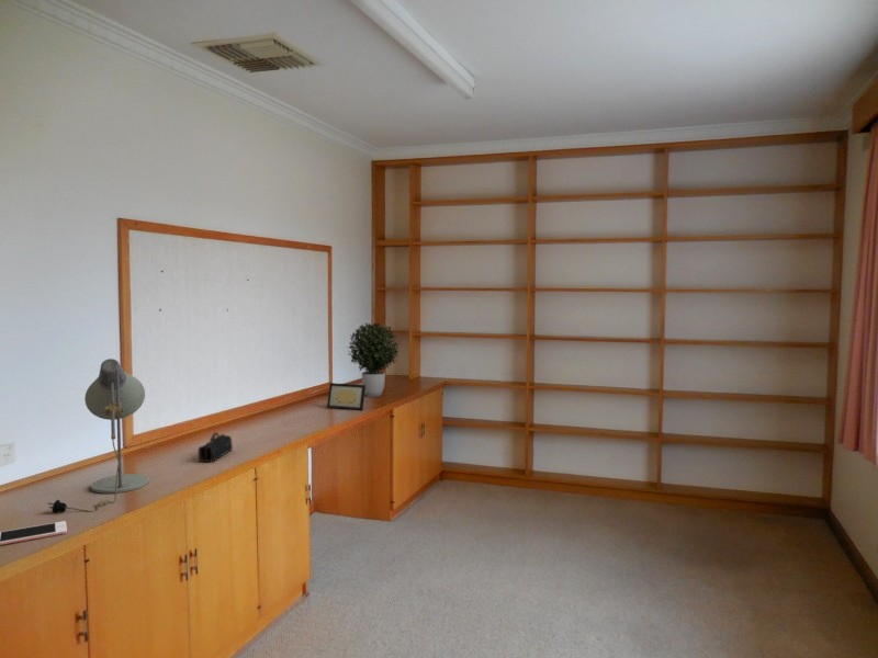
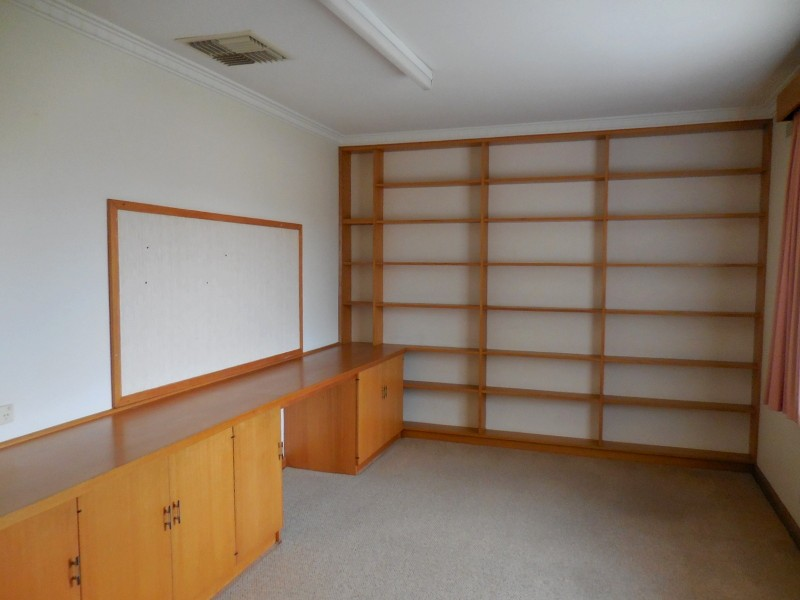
- pencil case [198,431,234,463]
- picture frame [326,382,365,411]
- potted plant [347,321,401,398]
- cell phone [0,520,68,546]
- desk lamp [47,358,149,513]
